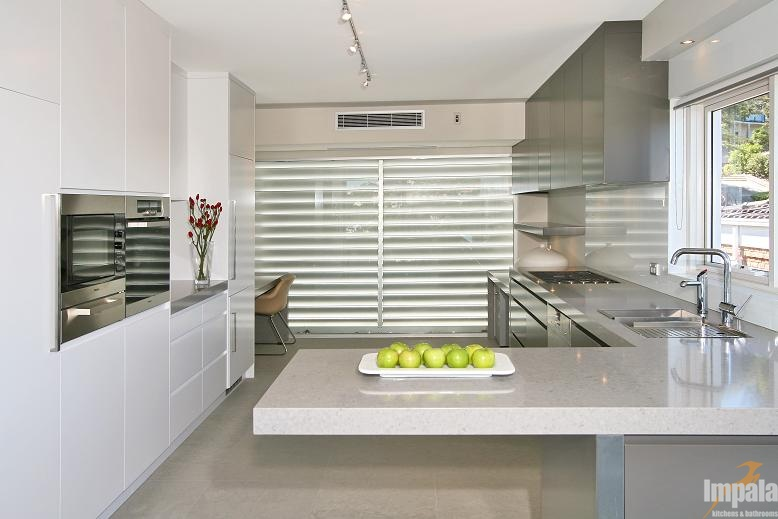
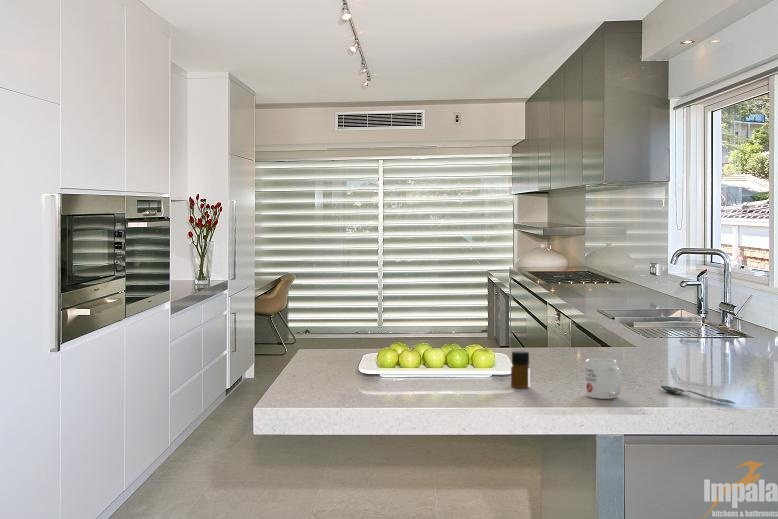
+ mug [585,357,623,400]
+ bottle [510,350,531,389]
+ spoon [659,385,737,405]
